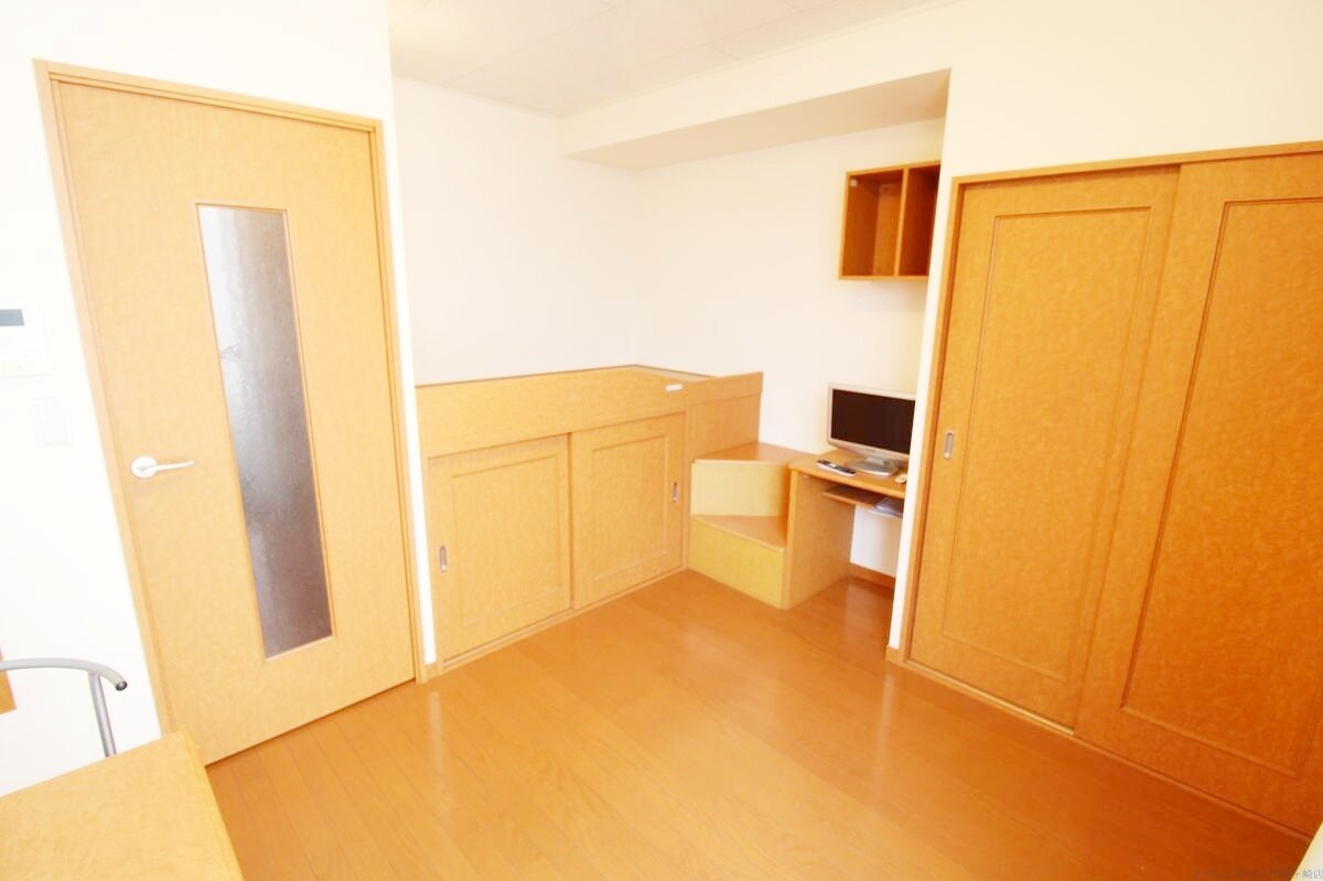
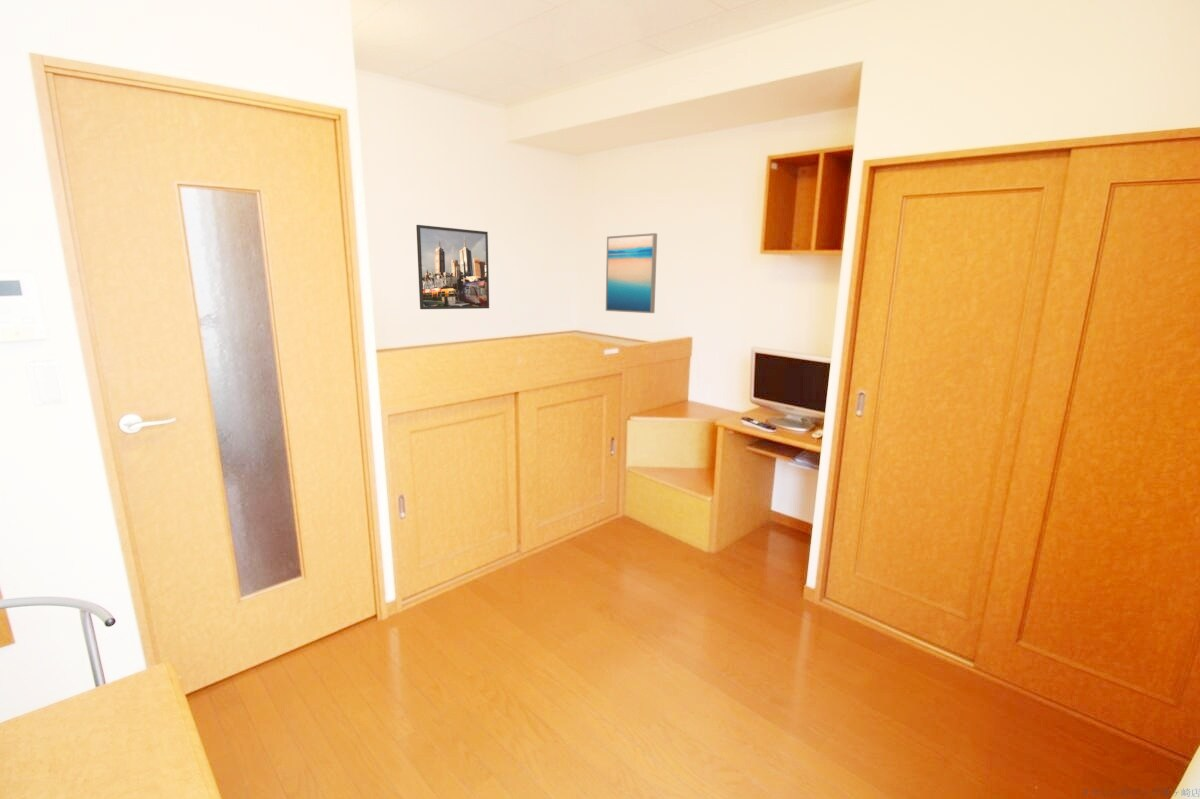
+ wall art [605,232,658,314]
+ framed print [415,224,490,310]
